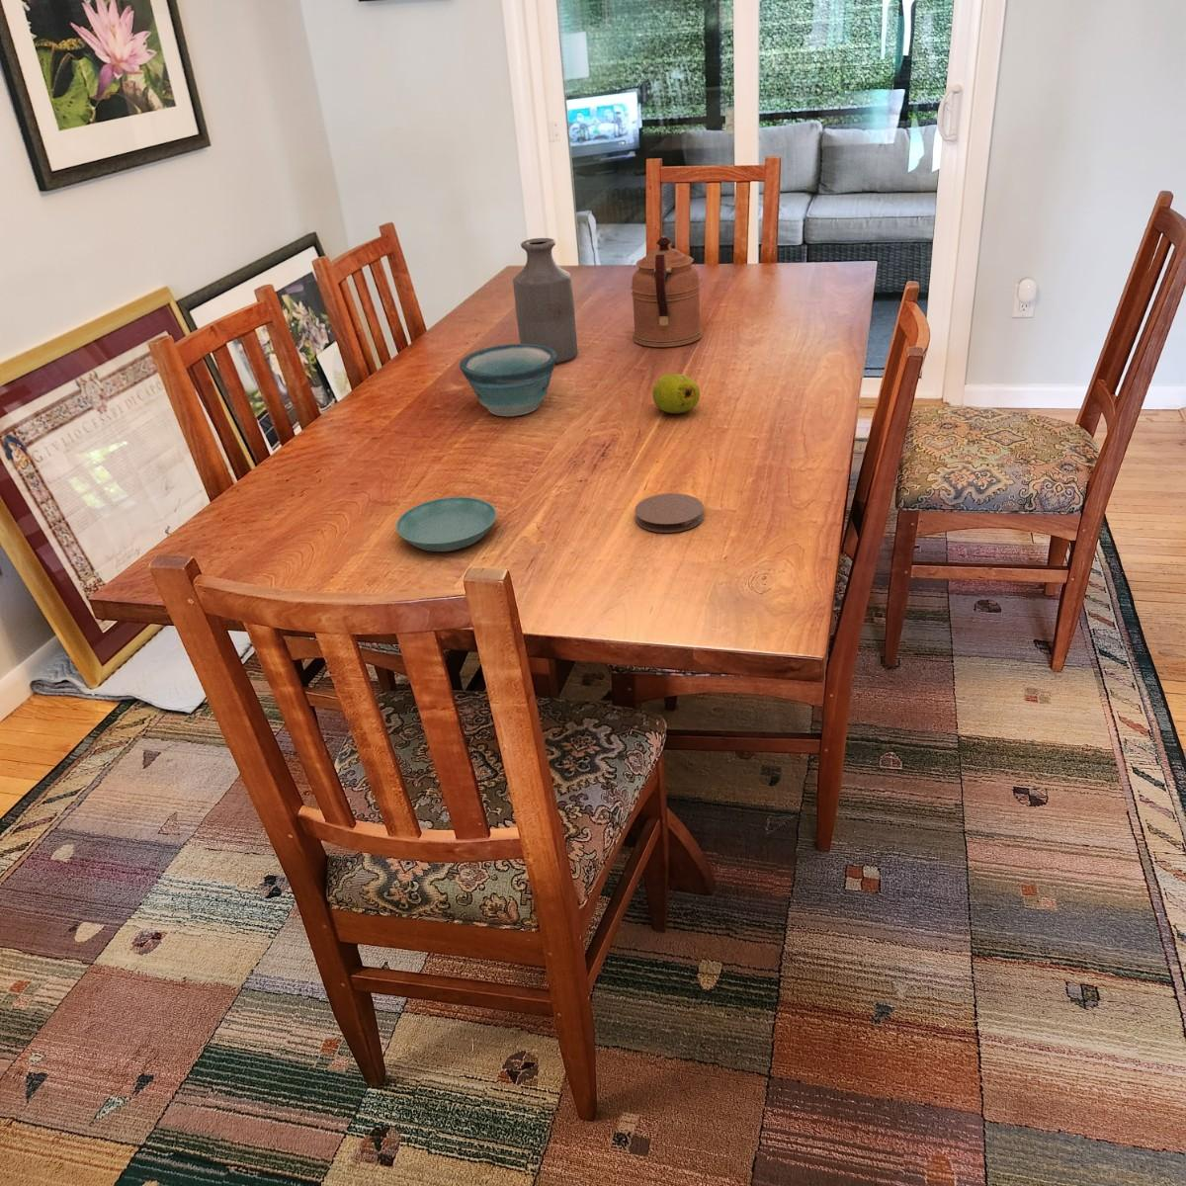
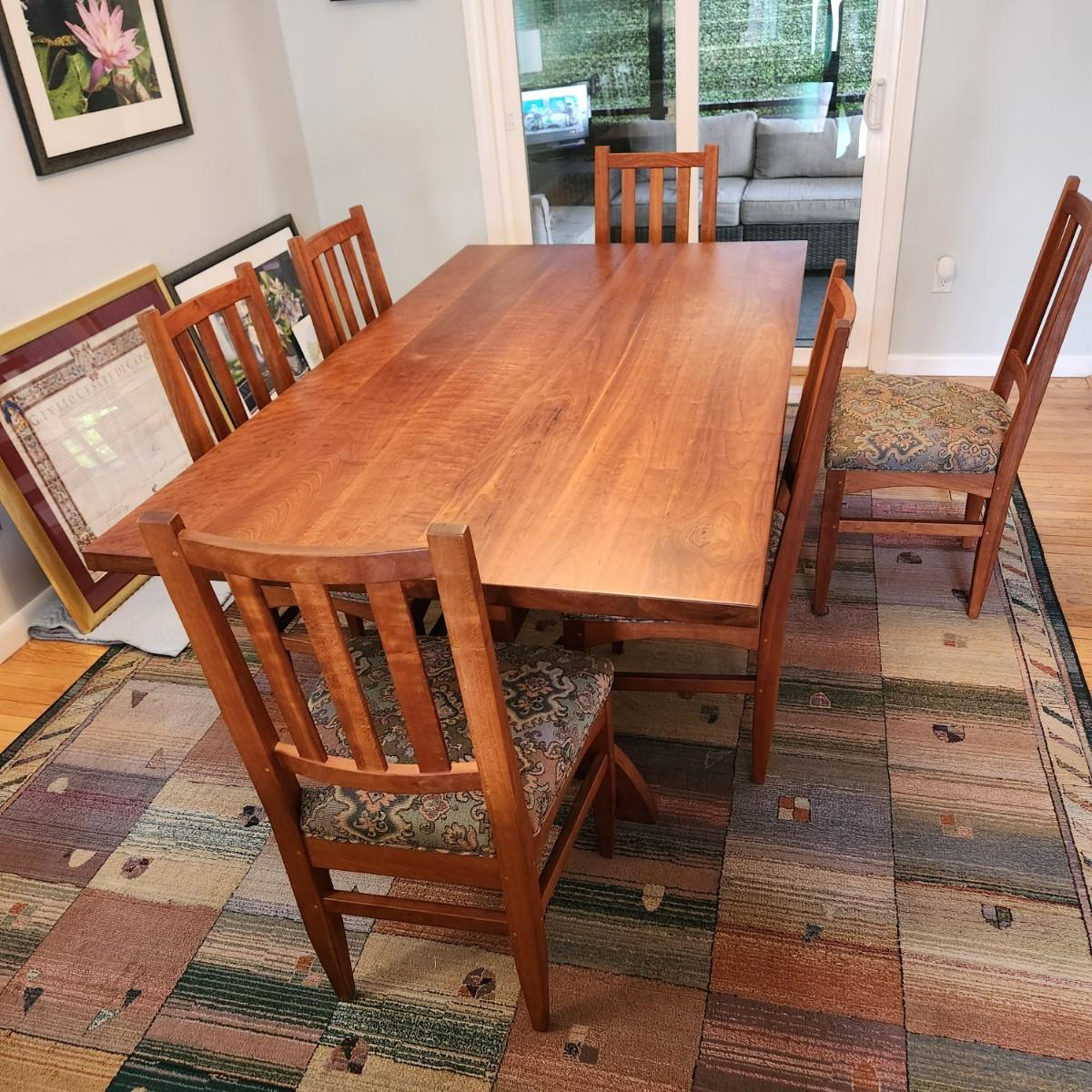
- coaster [634,492,705,533]
- bottle [512,237,579,365]
- coffeepot [631,235,704,348]
- fruit [652,373,701,414]
- bowl [458,343,557,417]
- saucer [395,496,499,553]
